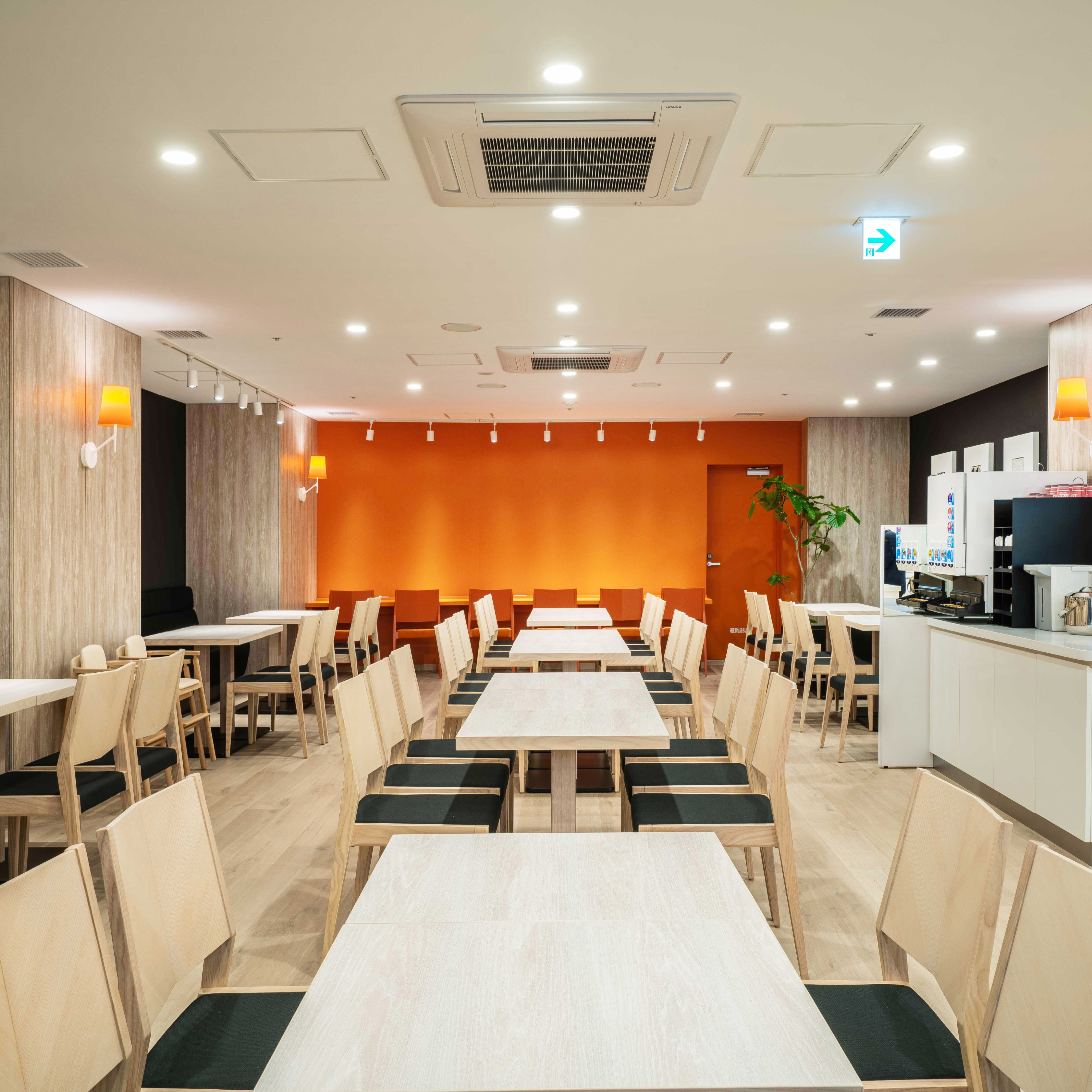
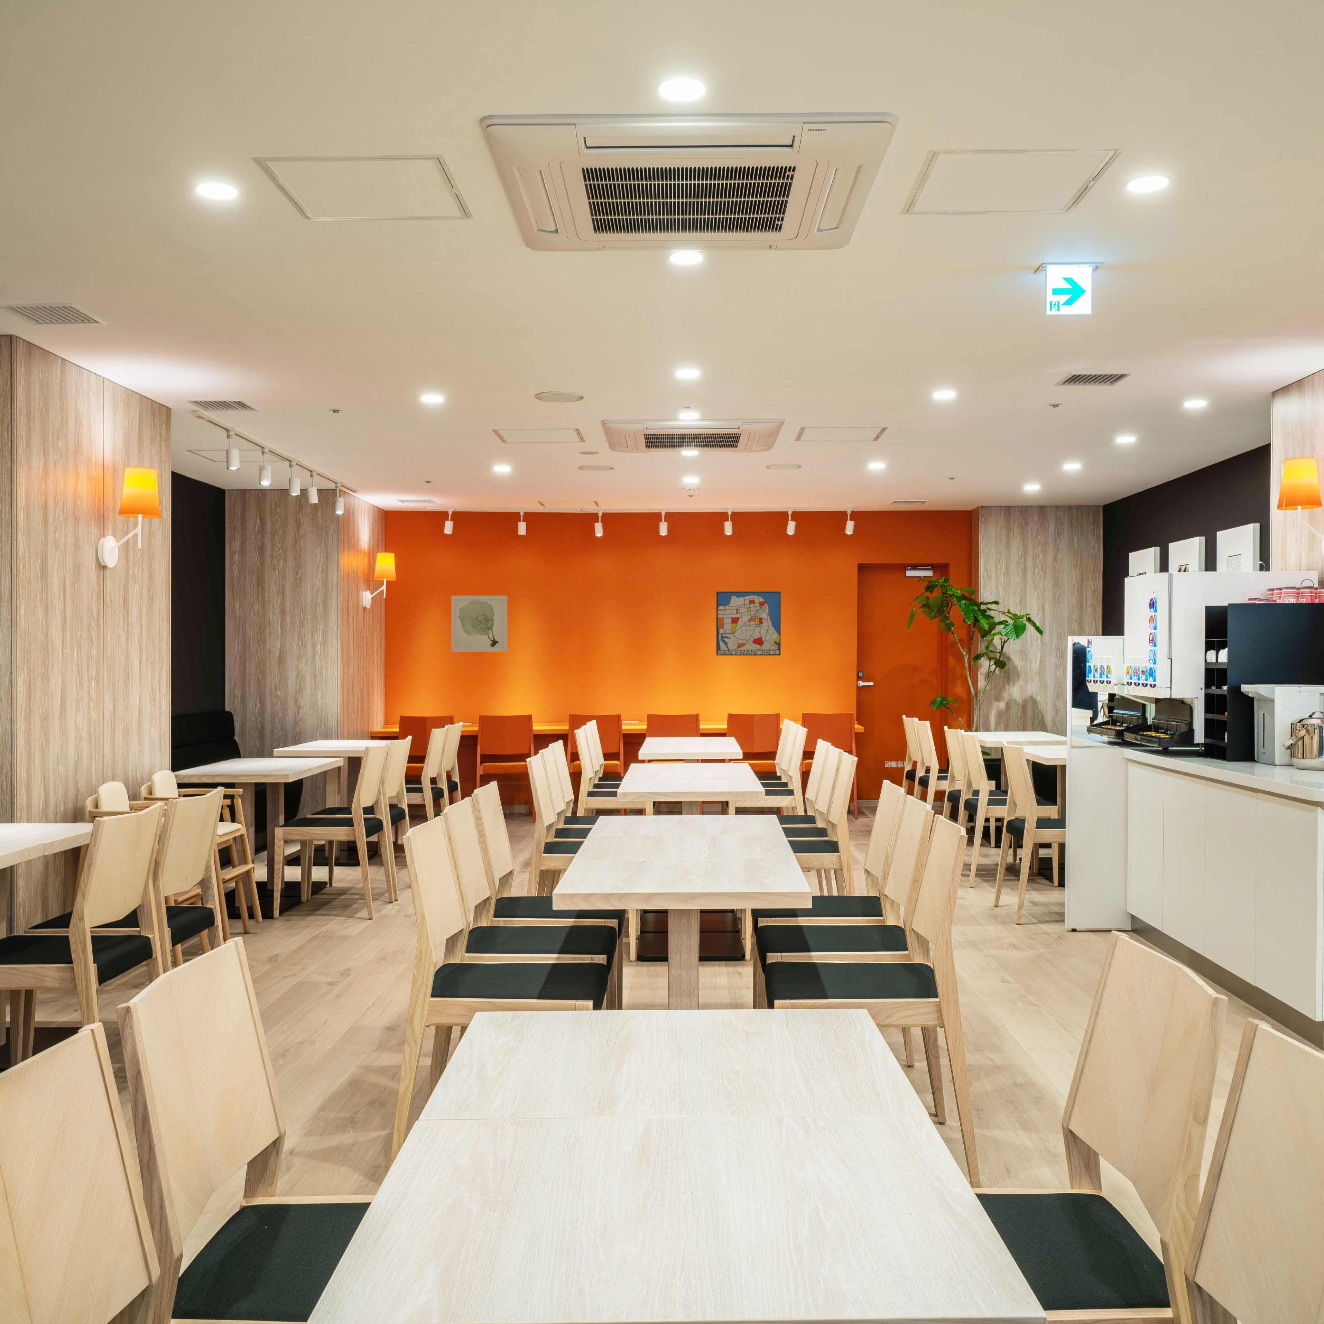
+ wall art [451,595,508,652]
+ wall art [717,592,781,656]
